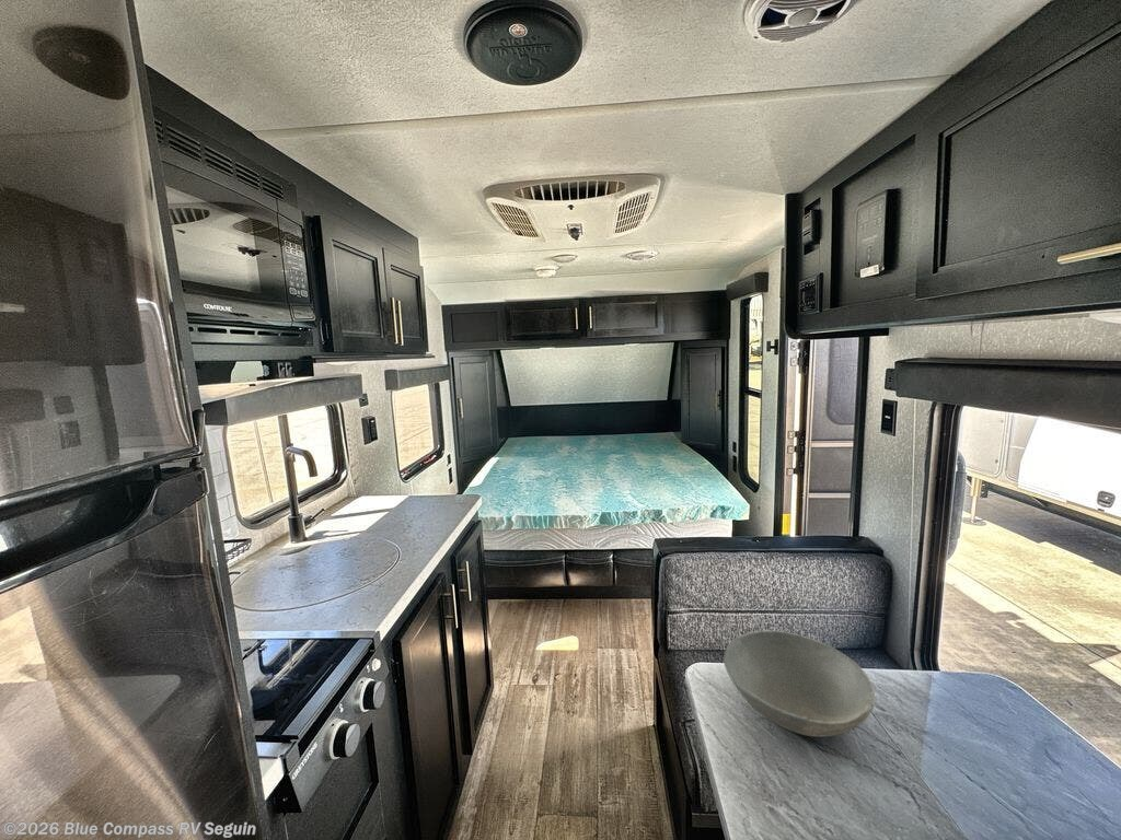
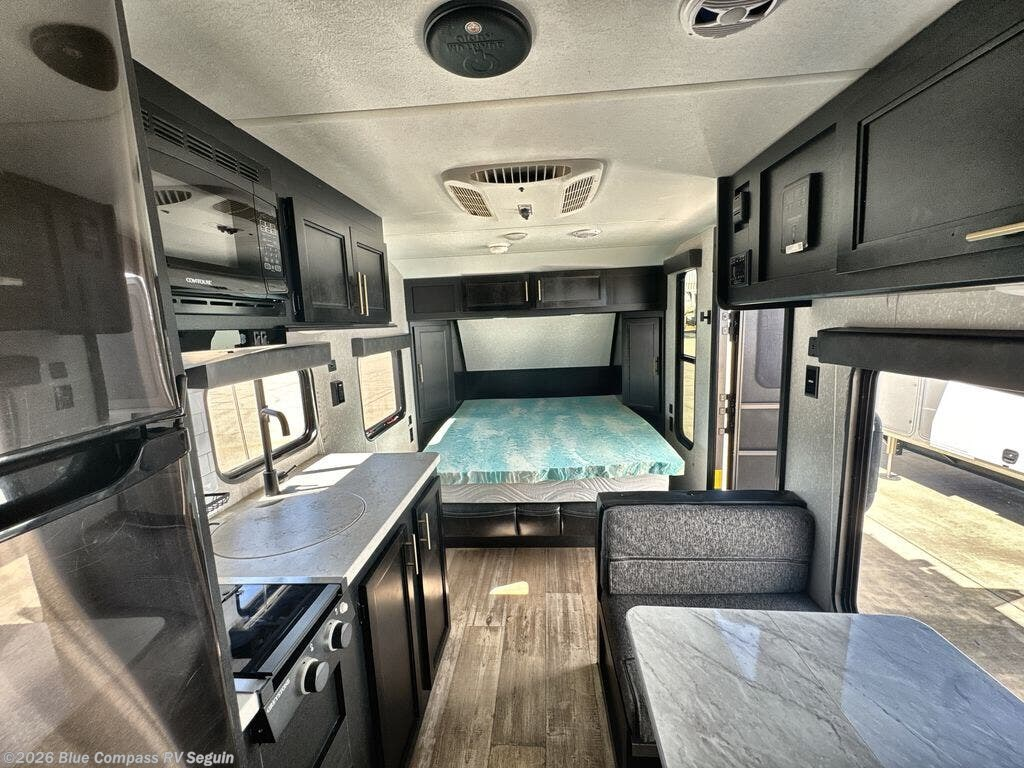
- bowl [723,629,877,738]
